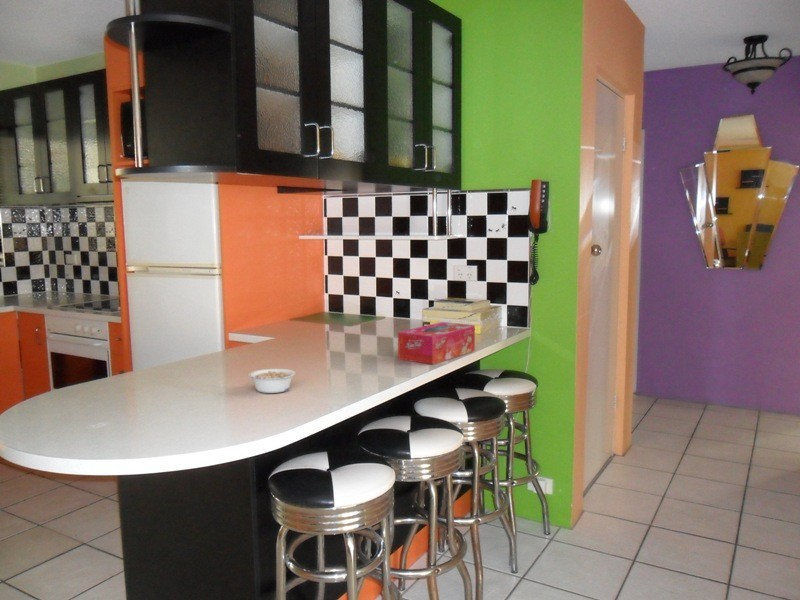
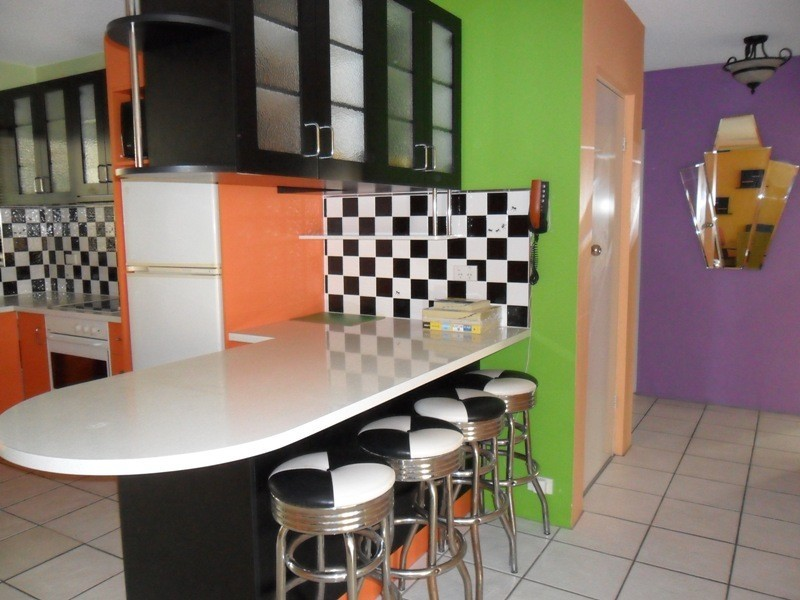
- tissue box [397,321,476,366]
- legume [248,368,296,394]
